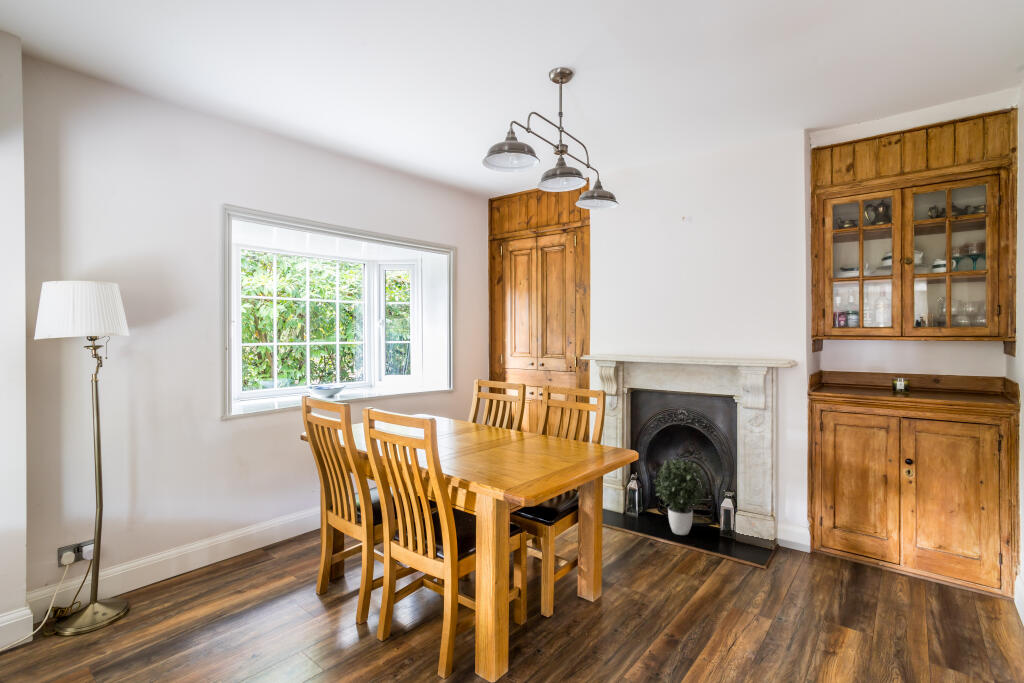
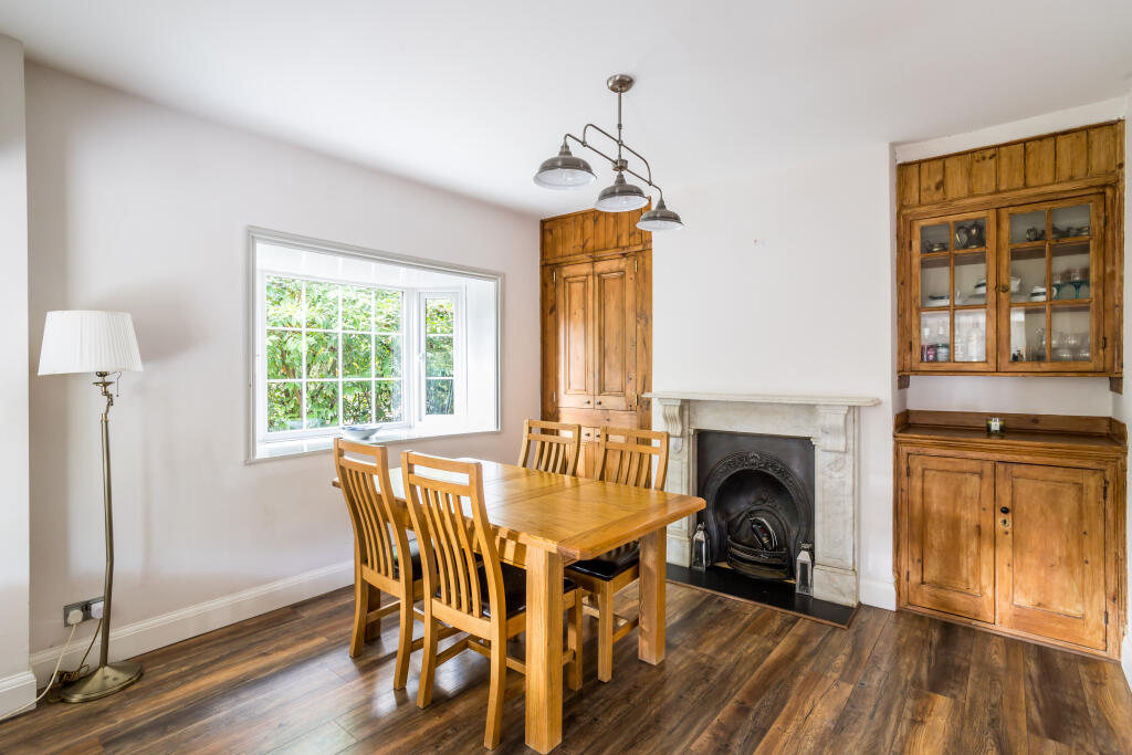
- potted plant [652,457,709,536]
